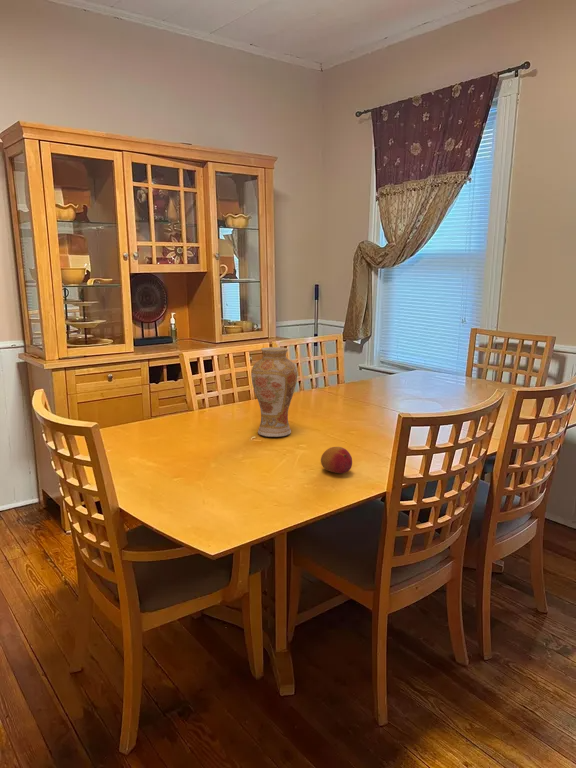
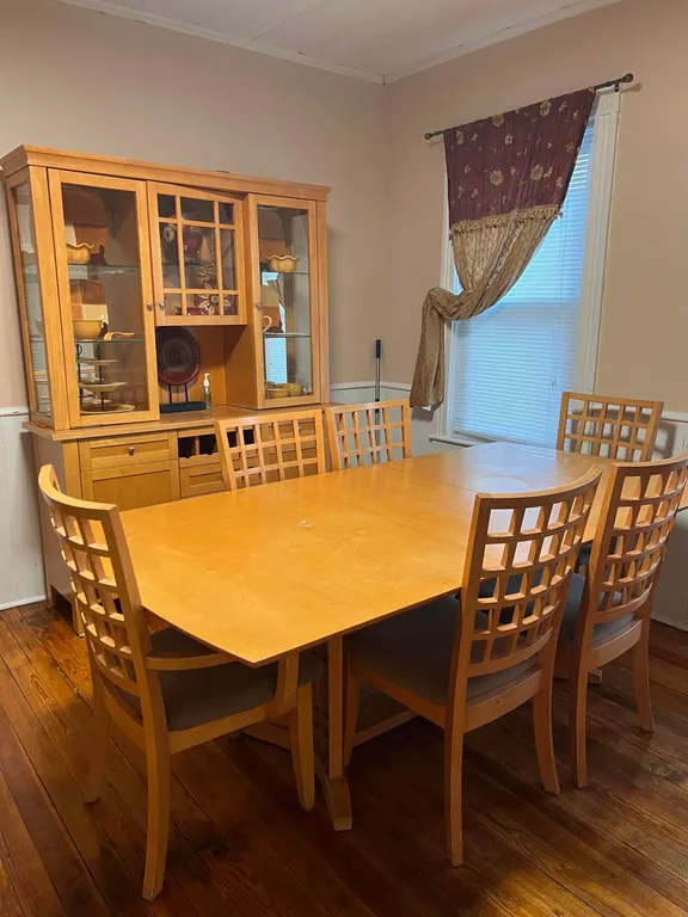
- fruit [320,446,353,474]
- vase [250,346,298,438]
